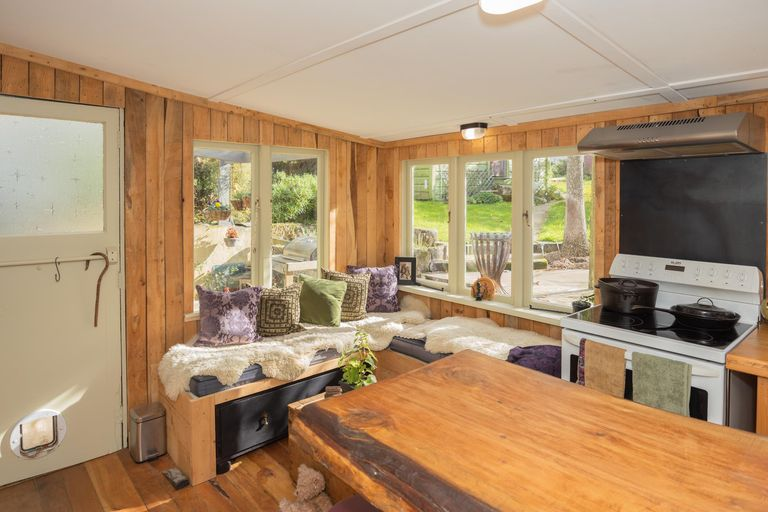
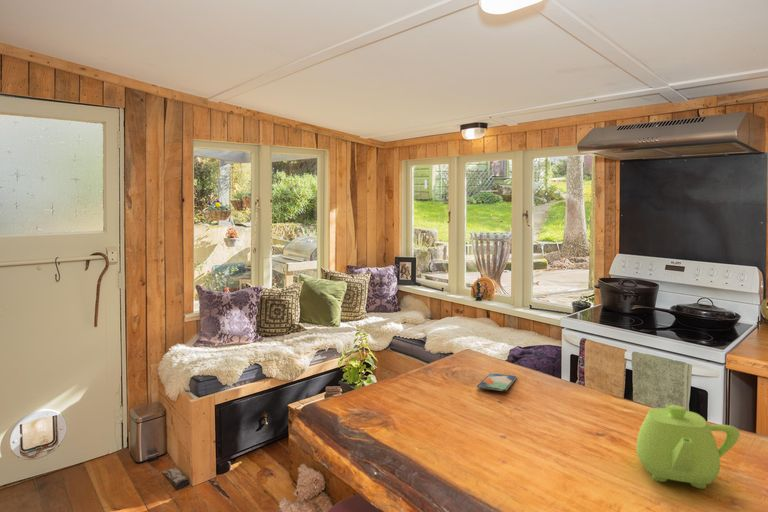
+ smartphone [476,373,518,392]
+ teapot [635,403,741,490]
